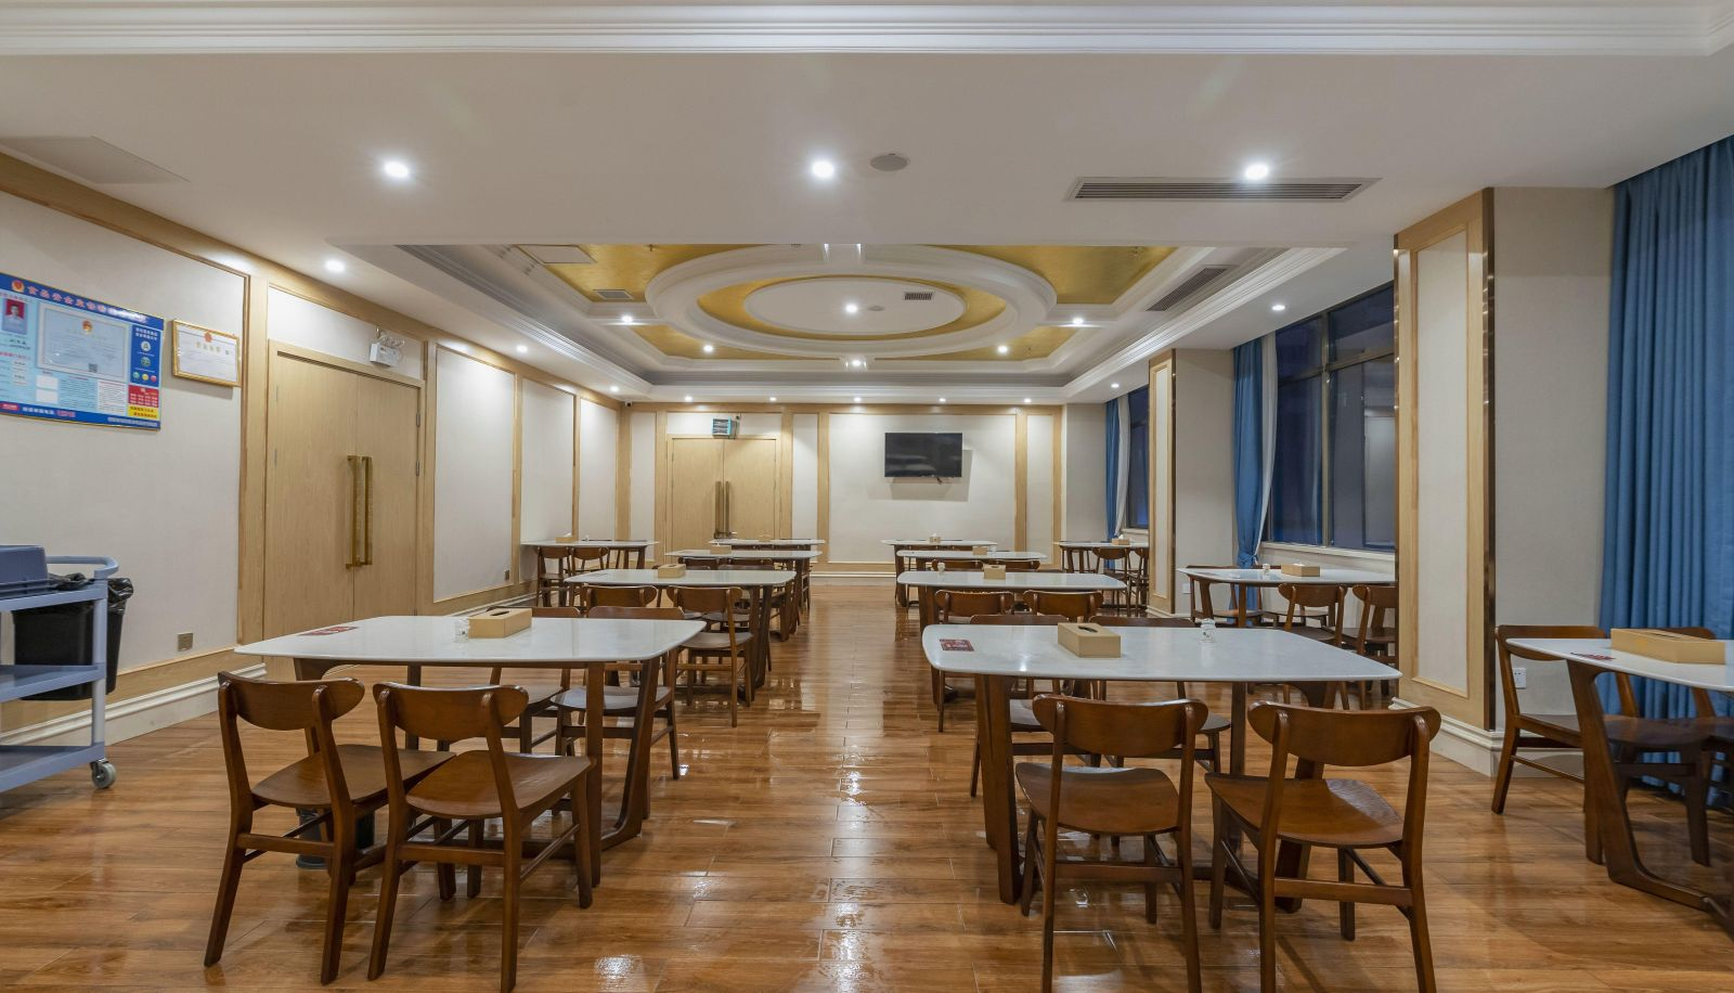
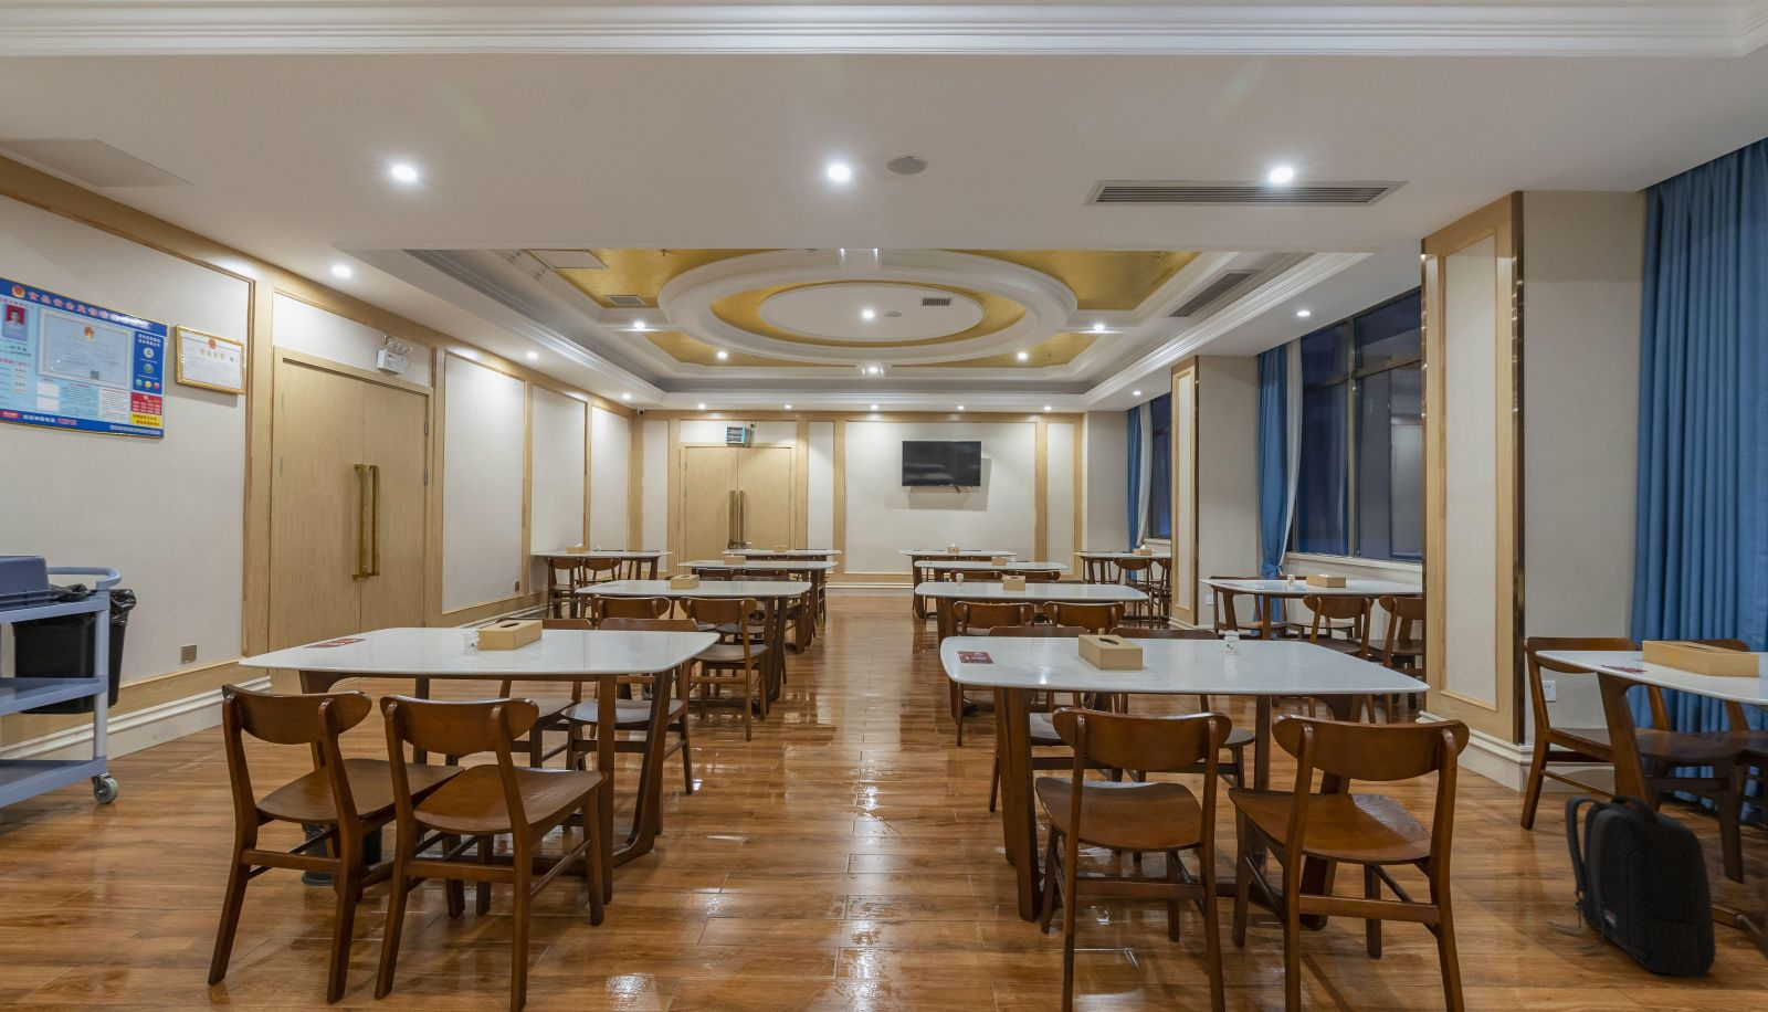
+ backpack [1546,795,1717,978]
